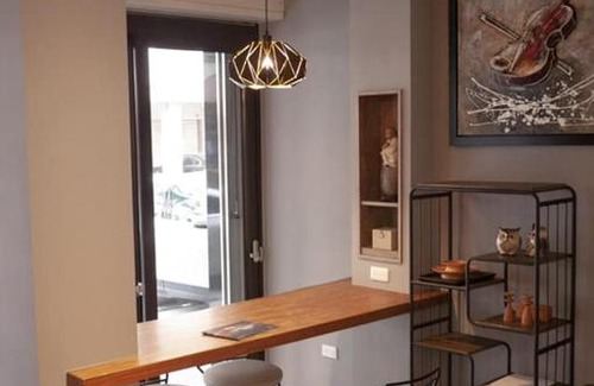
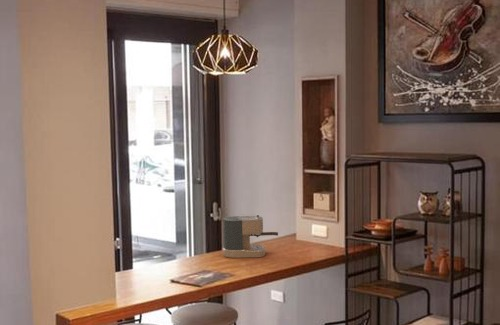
+ coffee maker [222,213,279,259]
